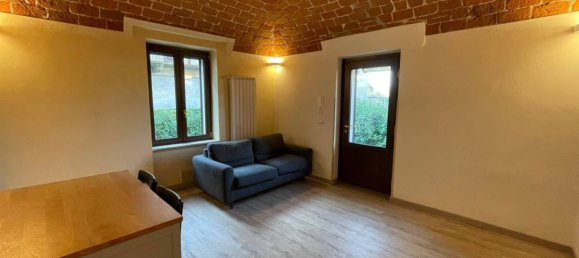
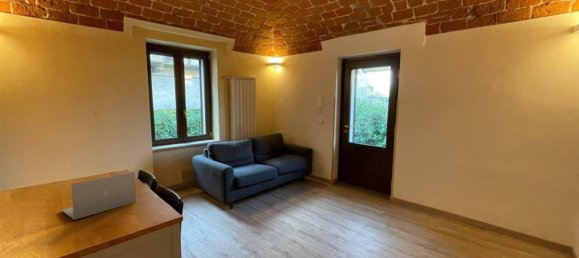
+ laptop [61,171,137,221]
